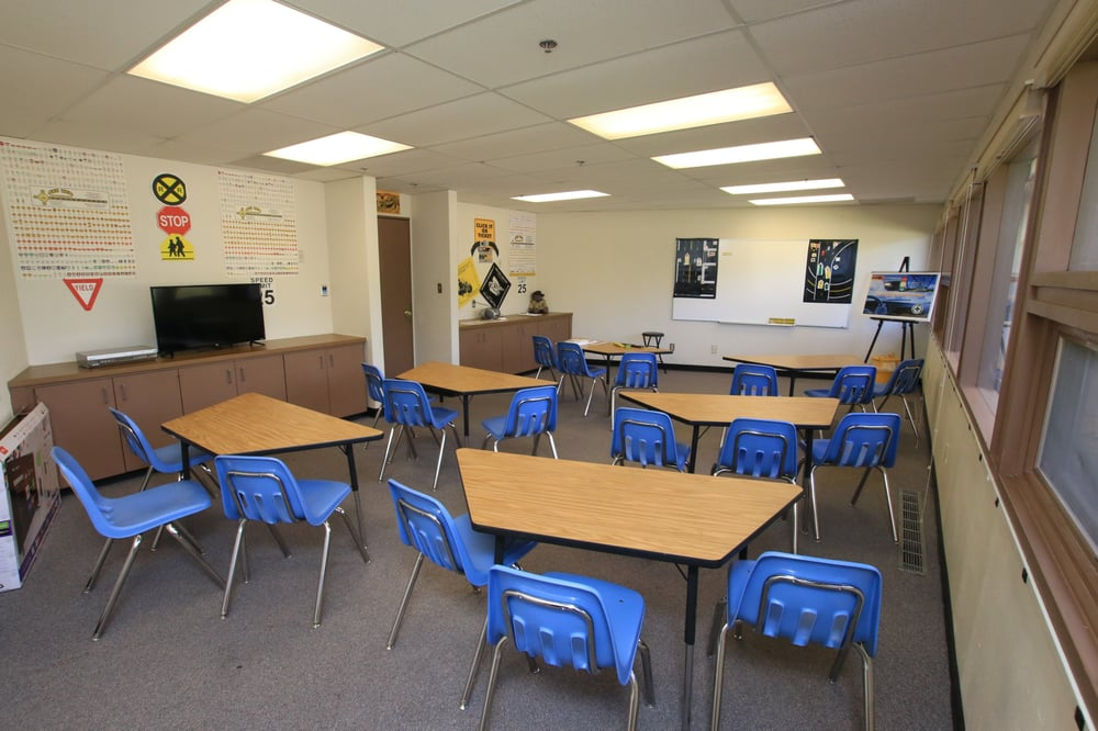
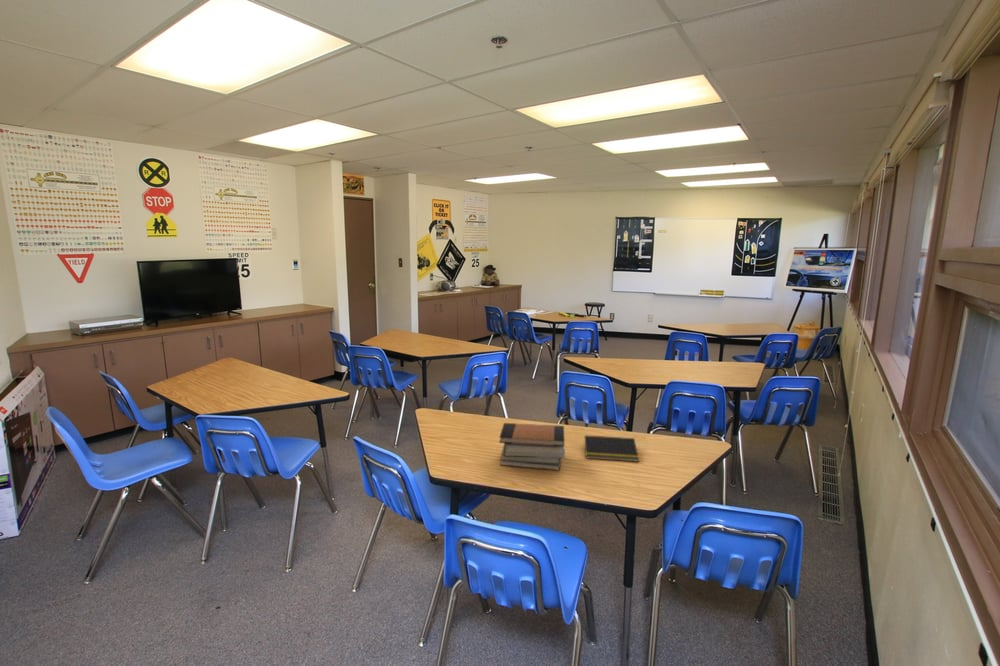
+ book stack [498,422,566,472]
+ notepad [582,434,640,463]
